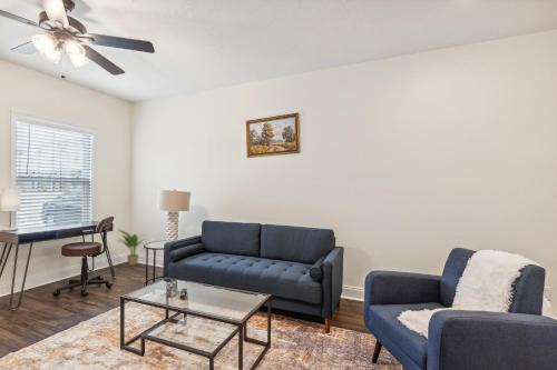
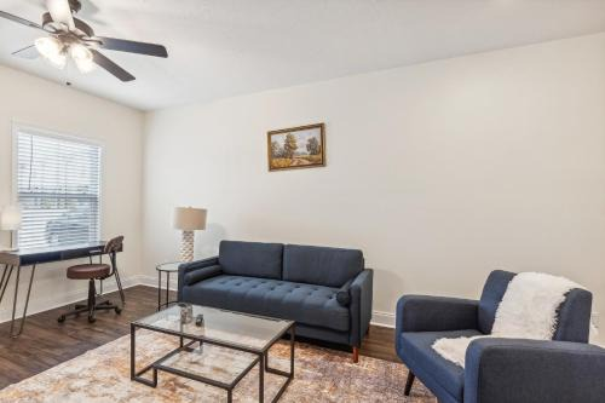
- potted plant [117,228,147,267]
